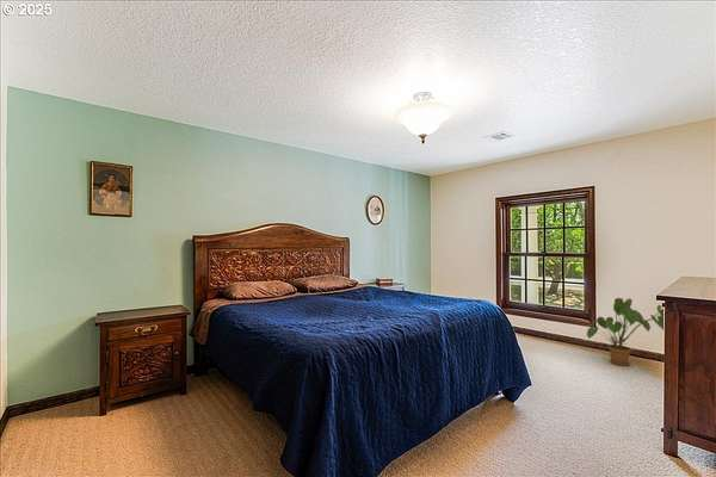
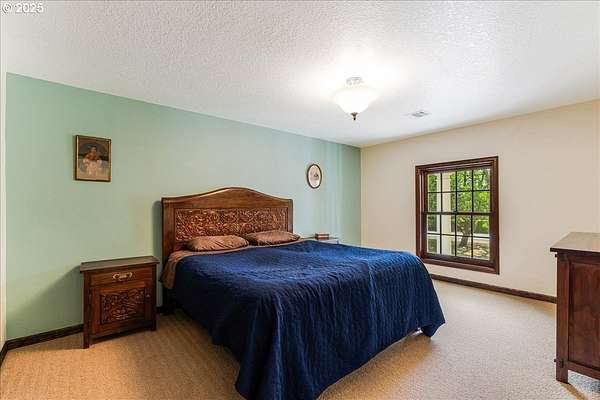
- house plant [586,297,665,367]
